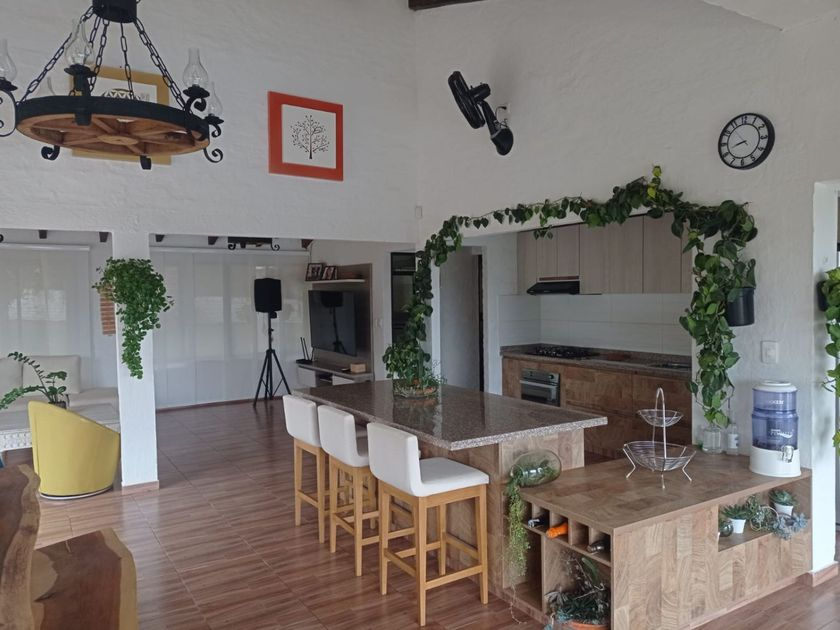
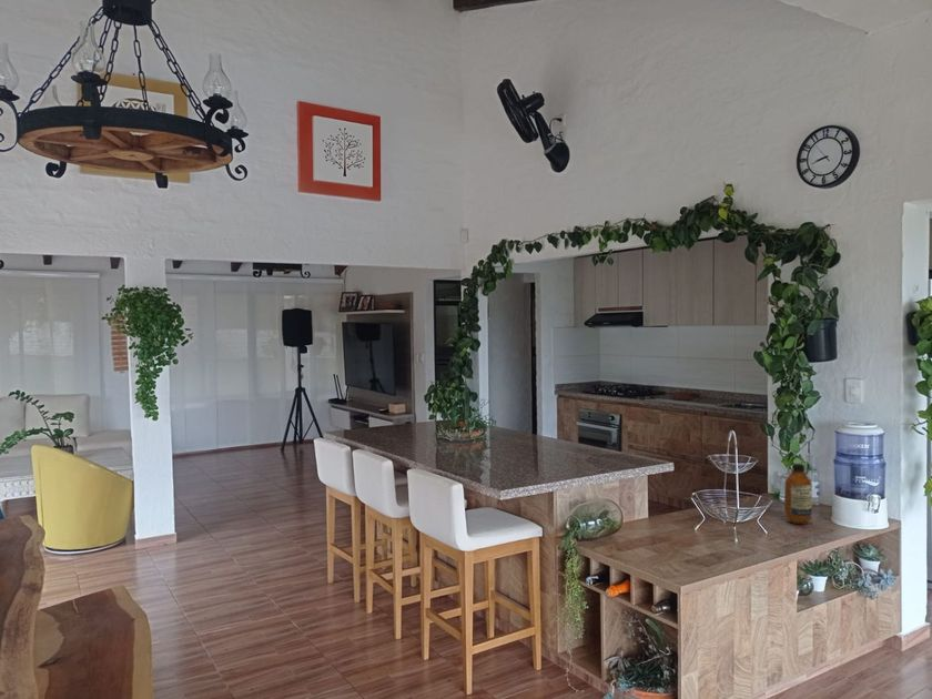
+ bottle [783,463,813,525]
